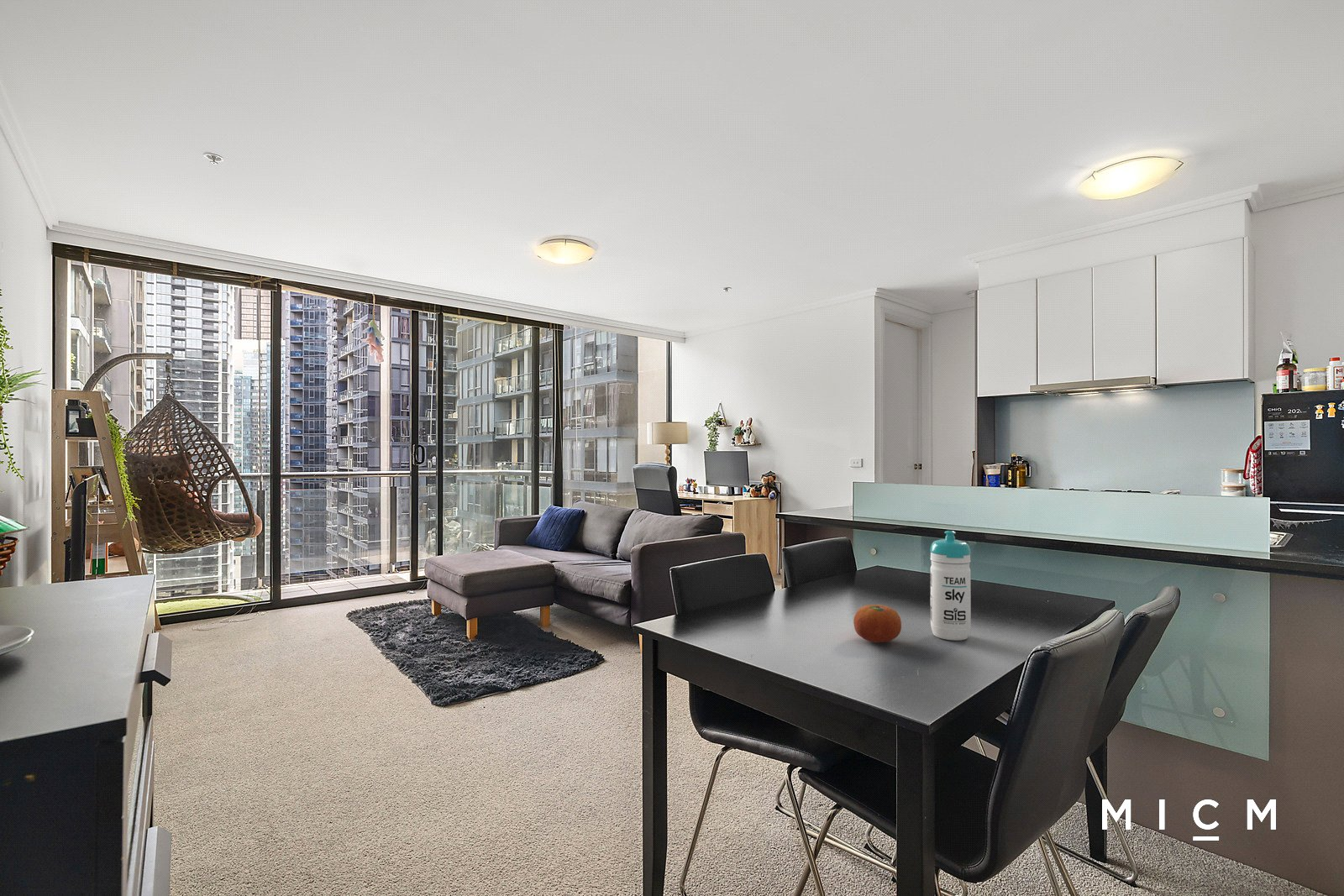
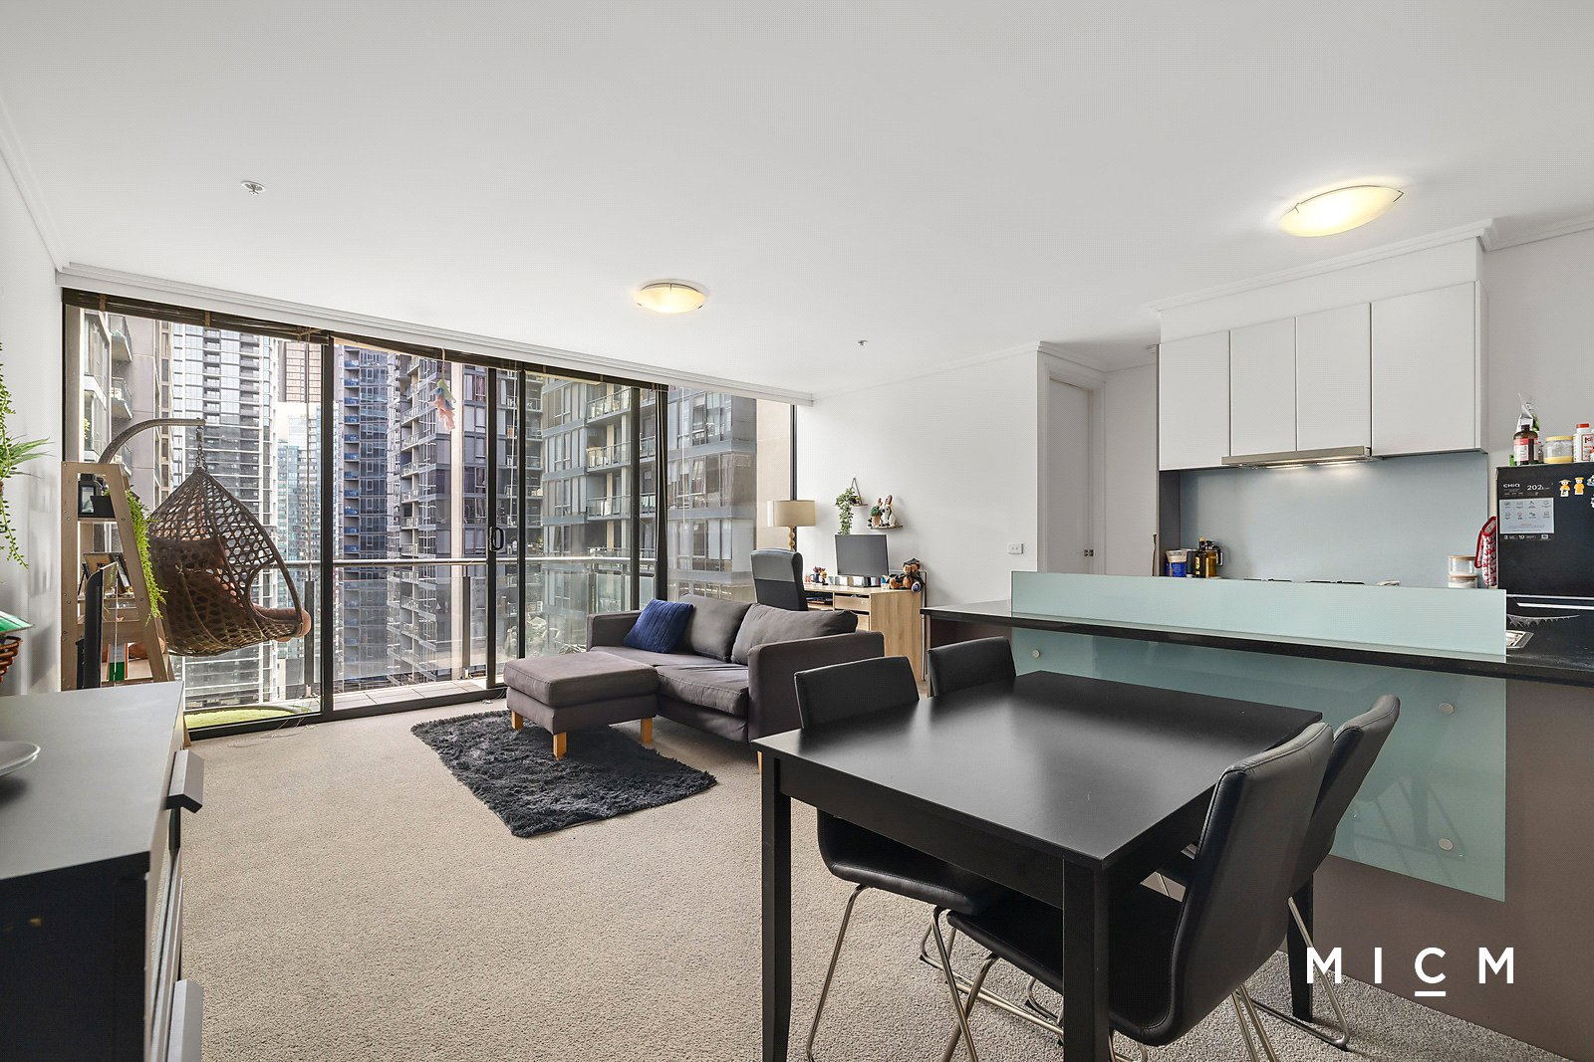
- water bottle [929,530,972,642]
- fruit [853,604,902,643]
